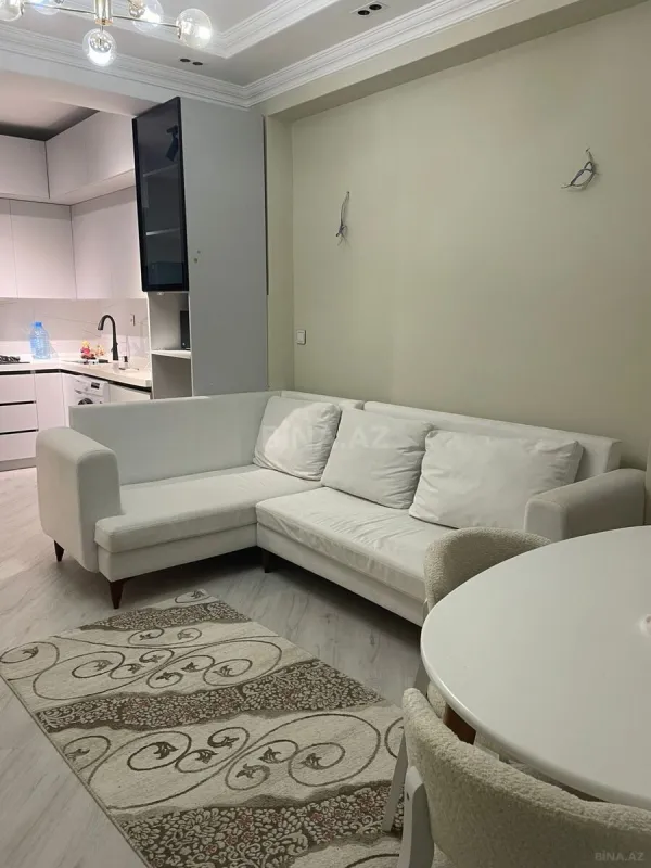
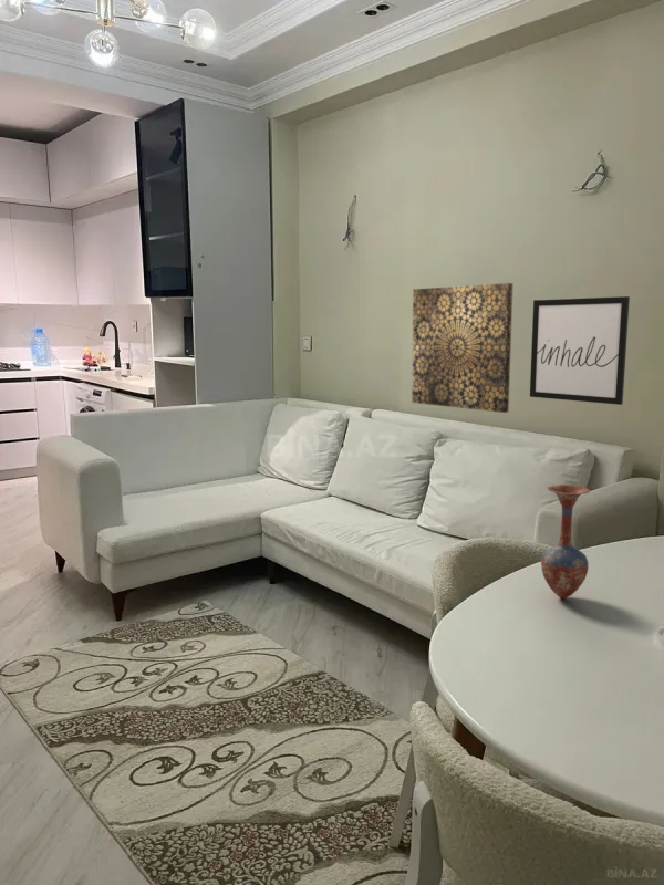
+ wall art [411,282,515,414]
+ vase [540,483,591,600]
+ wall art [529,295,631,406]
